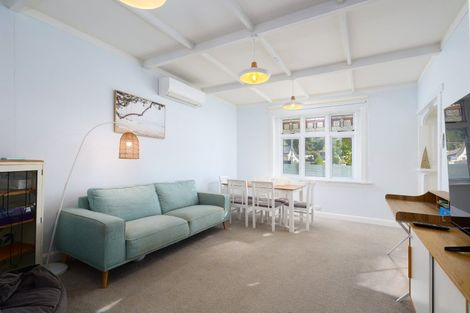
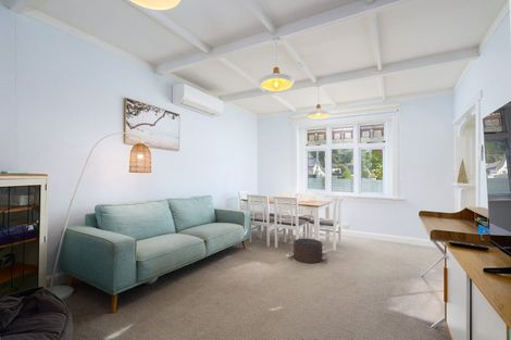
+ pouf [288,238,327,264]
